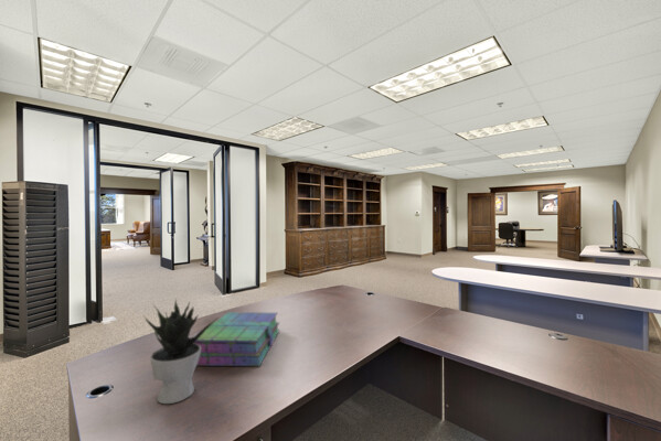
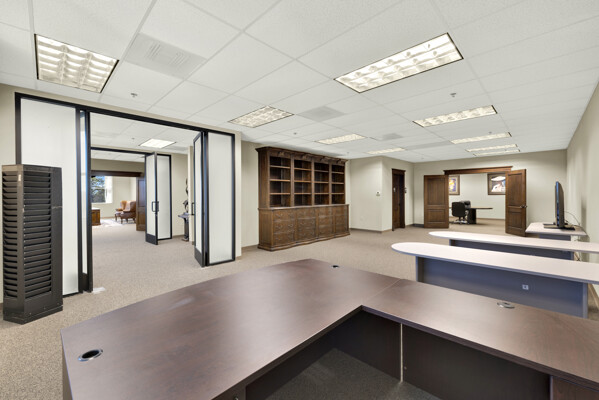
- potted plant [143,298,220,405]
- stack of books [193,311,280,367]
